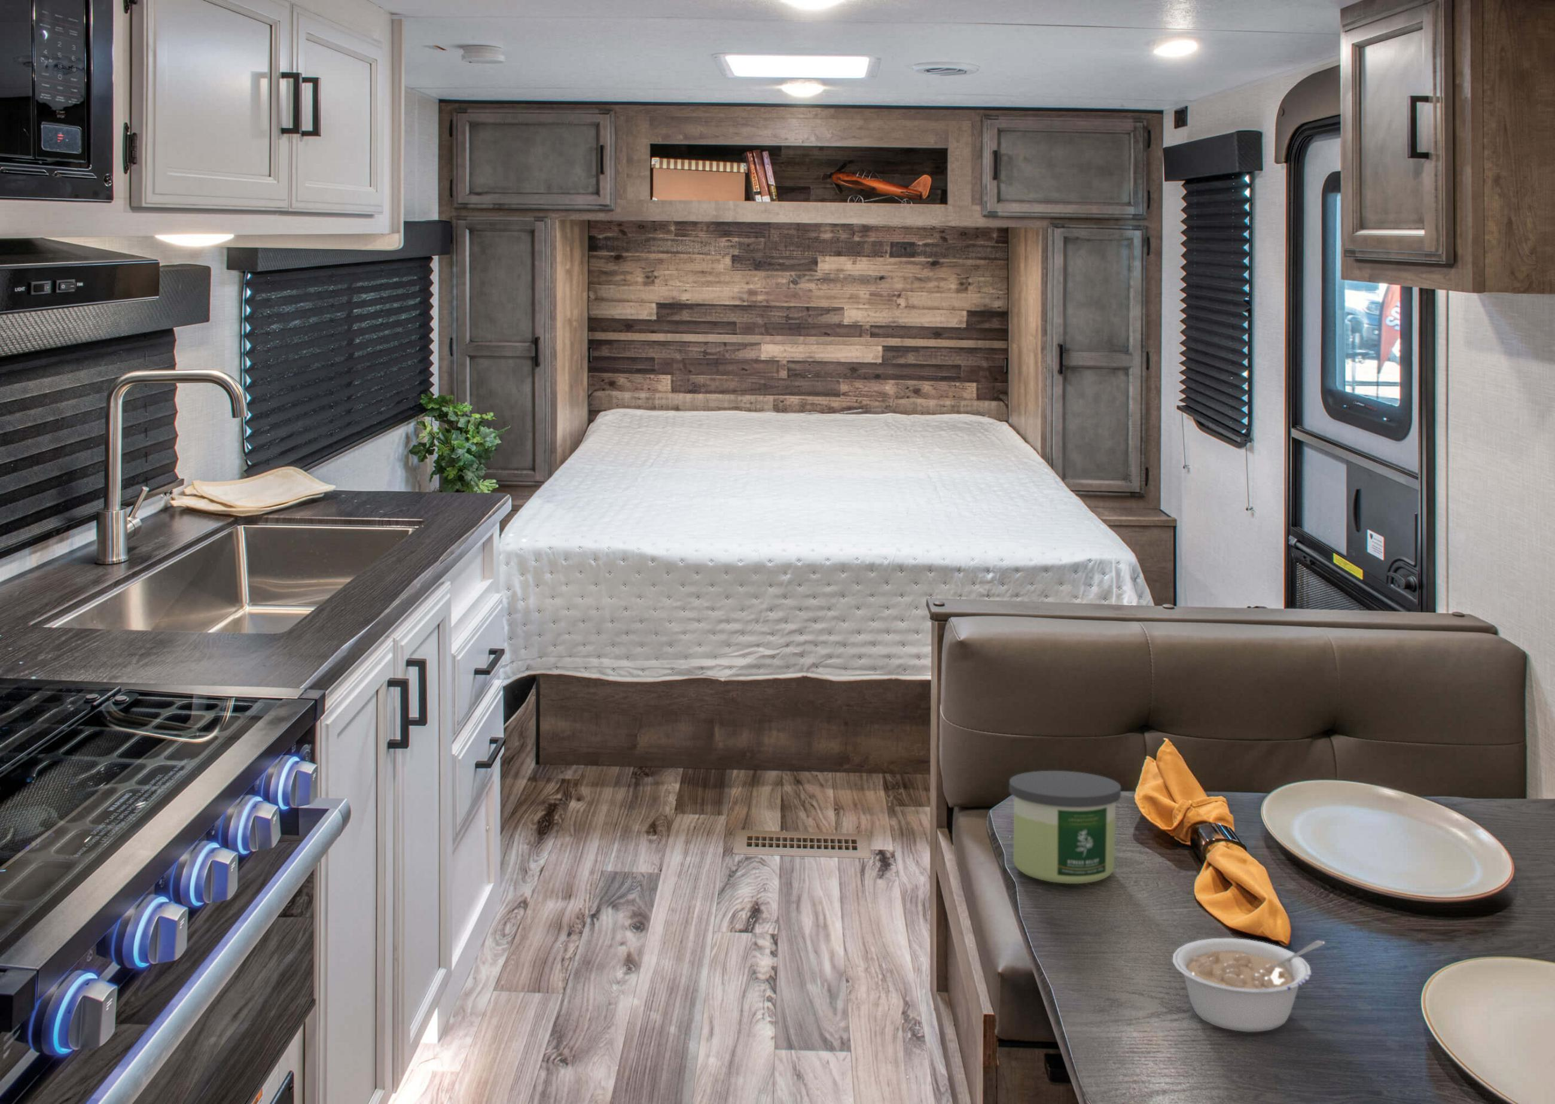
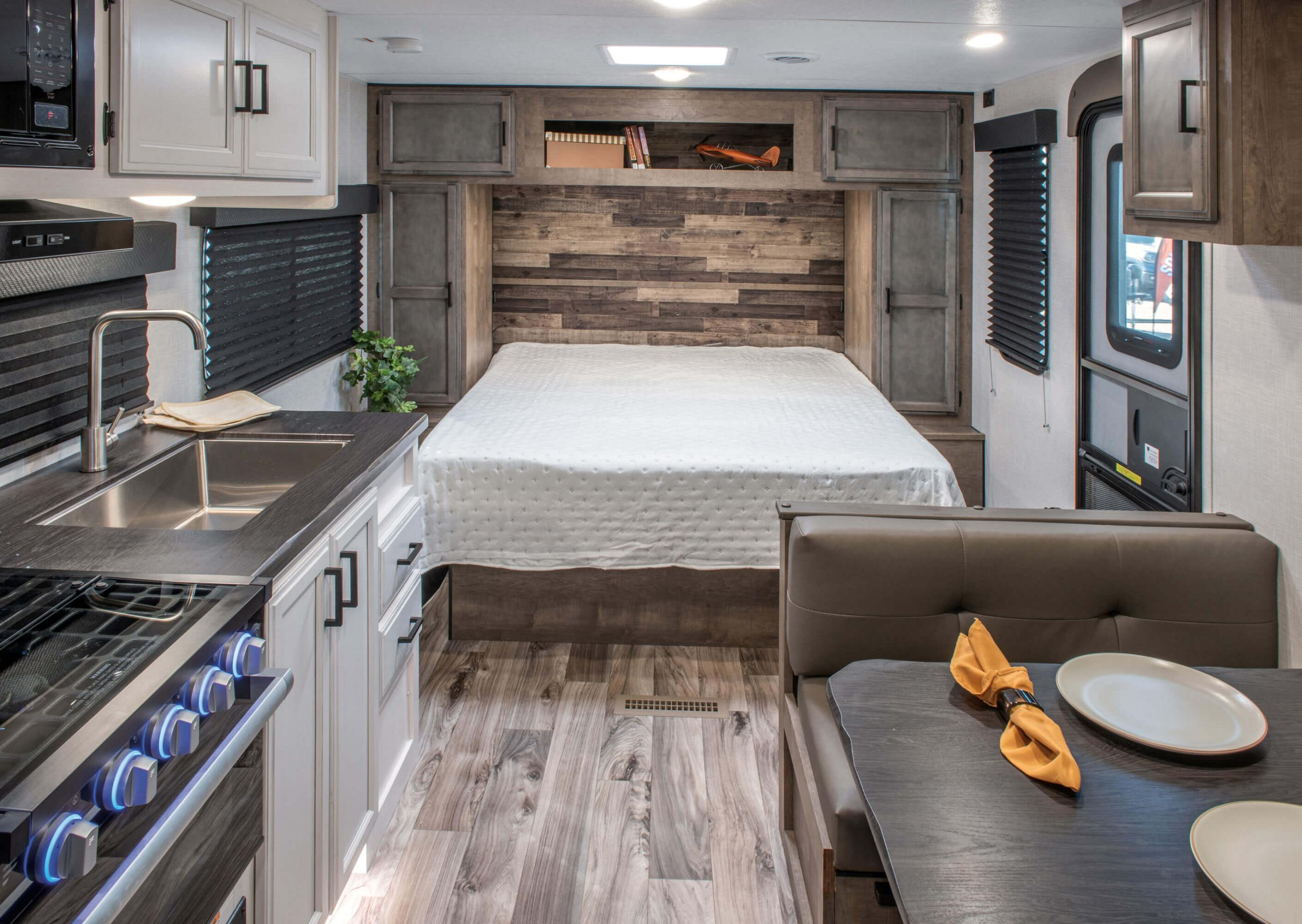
- legume [1173,938,1326,1032]
- candle [1009,771,1121,884]
